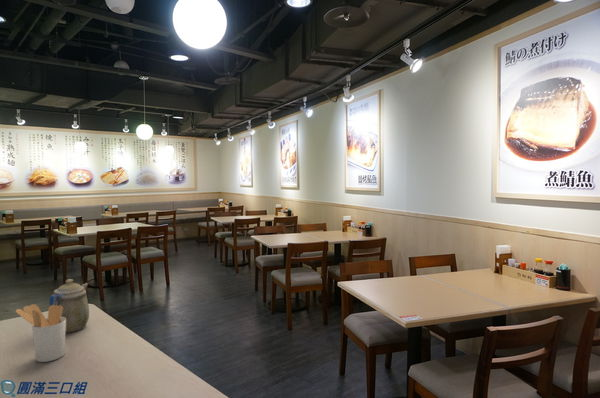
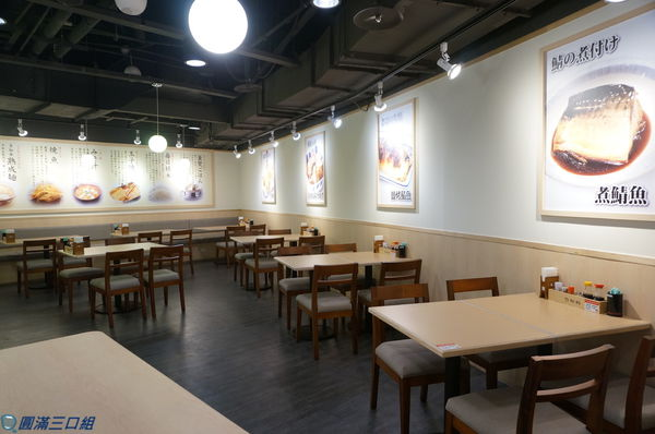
- teapot [49,278,90,334]
- utensil holder [15,303,66,363]
